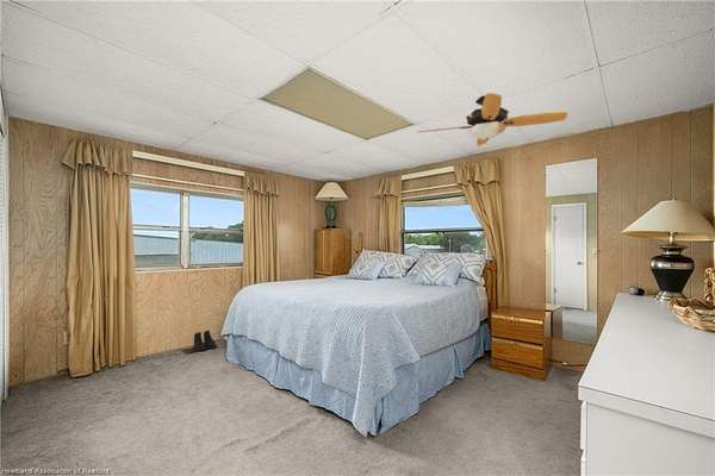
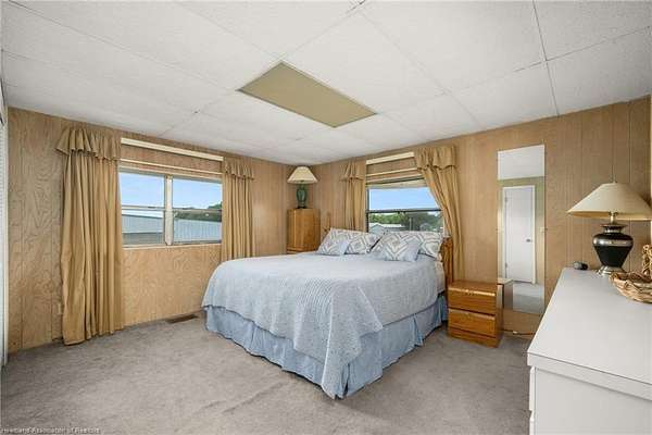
- ceiling fan [417,92,568,148]
- boots [193,330,217,352]
